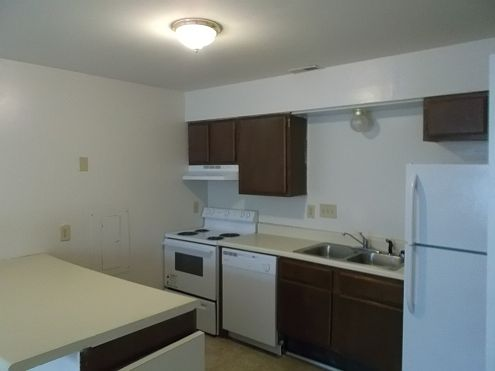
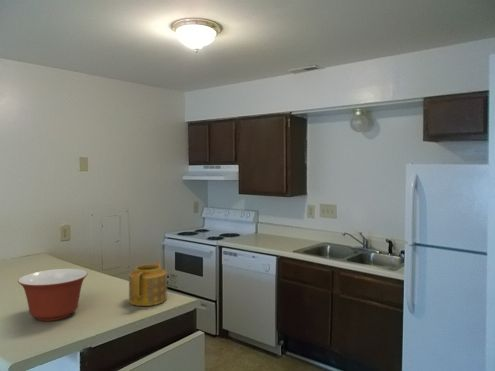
+ teapot [128,261,168,307]
+ mixing bowl [17,268,89,322]
